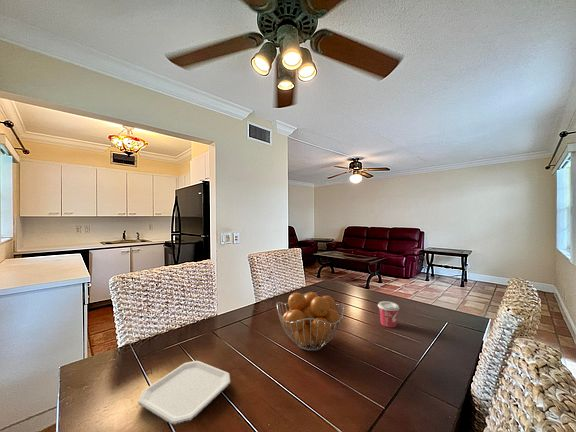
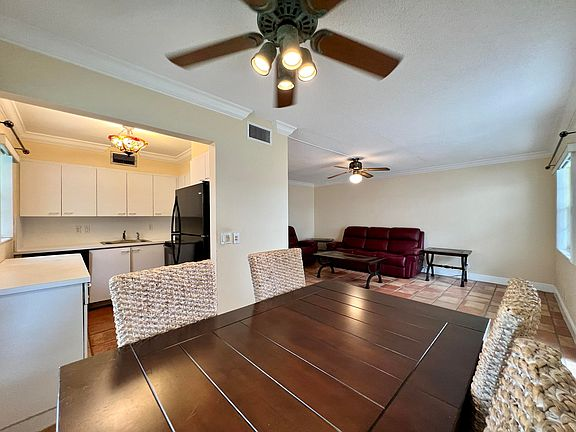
- plate [137,360,231,426]
- cup [377,300,400,328]
- fruit basket [276,291,345,352]
